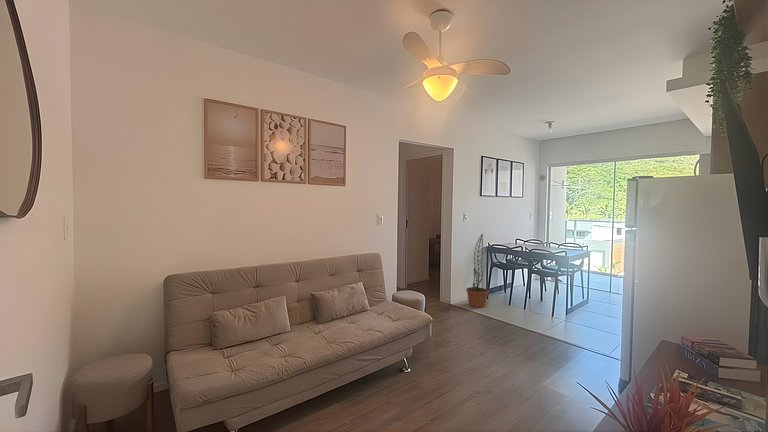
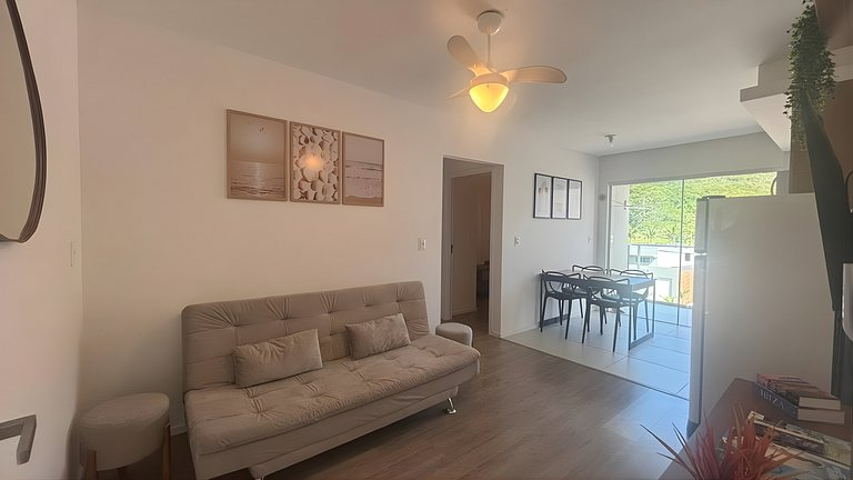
- decorative plant [466,233,490,308]
